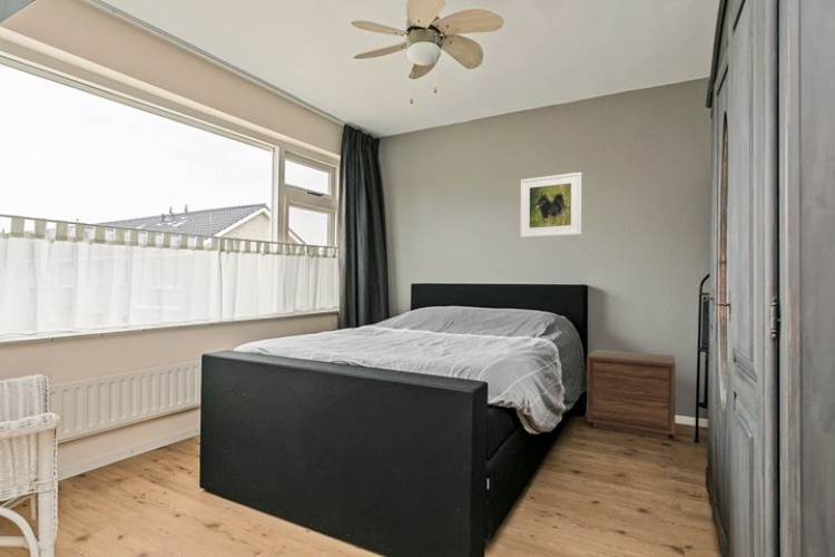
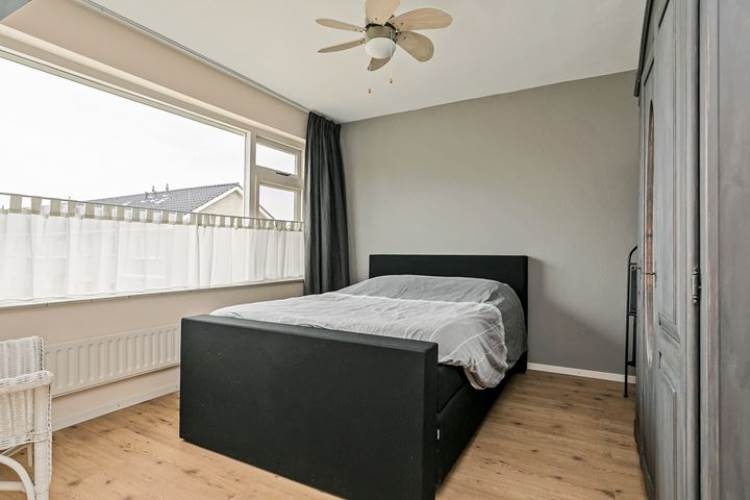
- nightstand [586,349,677,440]
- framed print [519,172,583,238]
